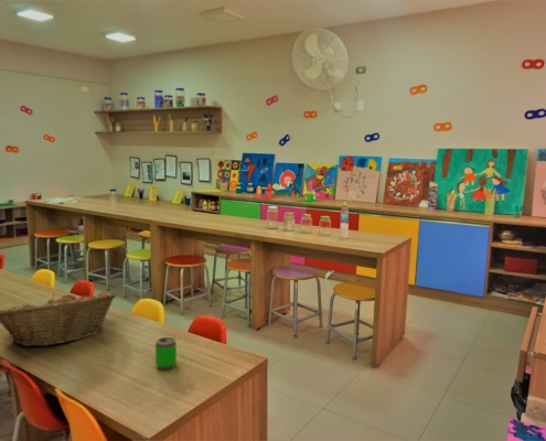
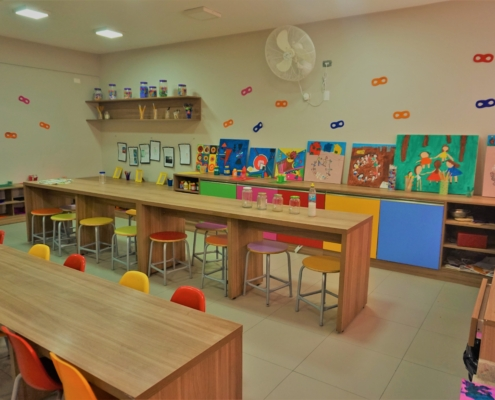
- soda can [154,336,178,370]
- fruit basket [0,291,117,347]
